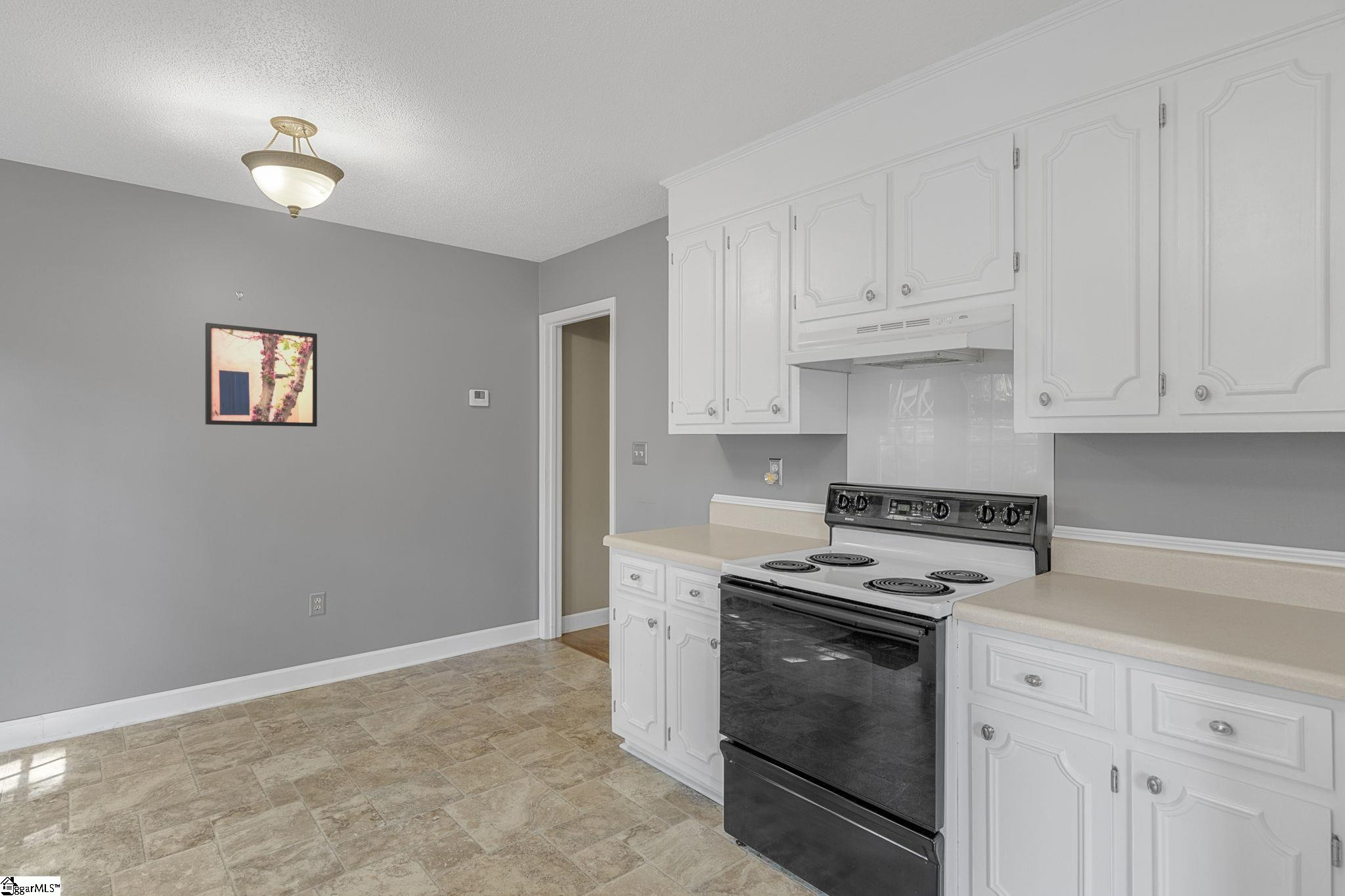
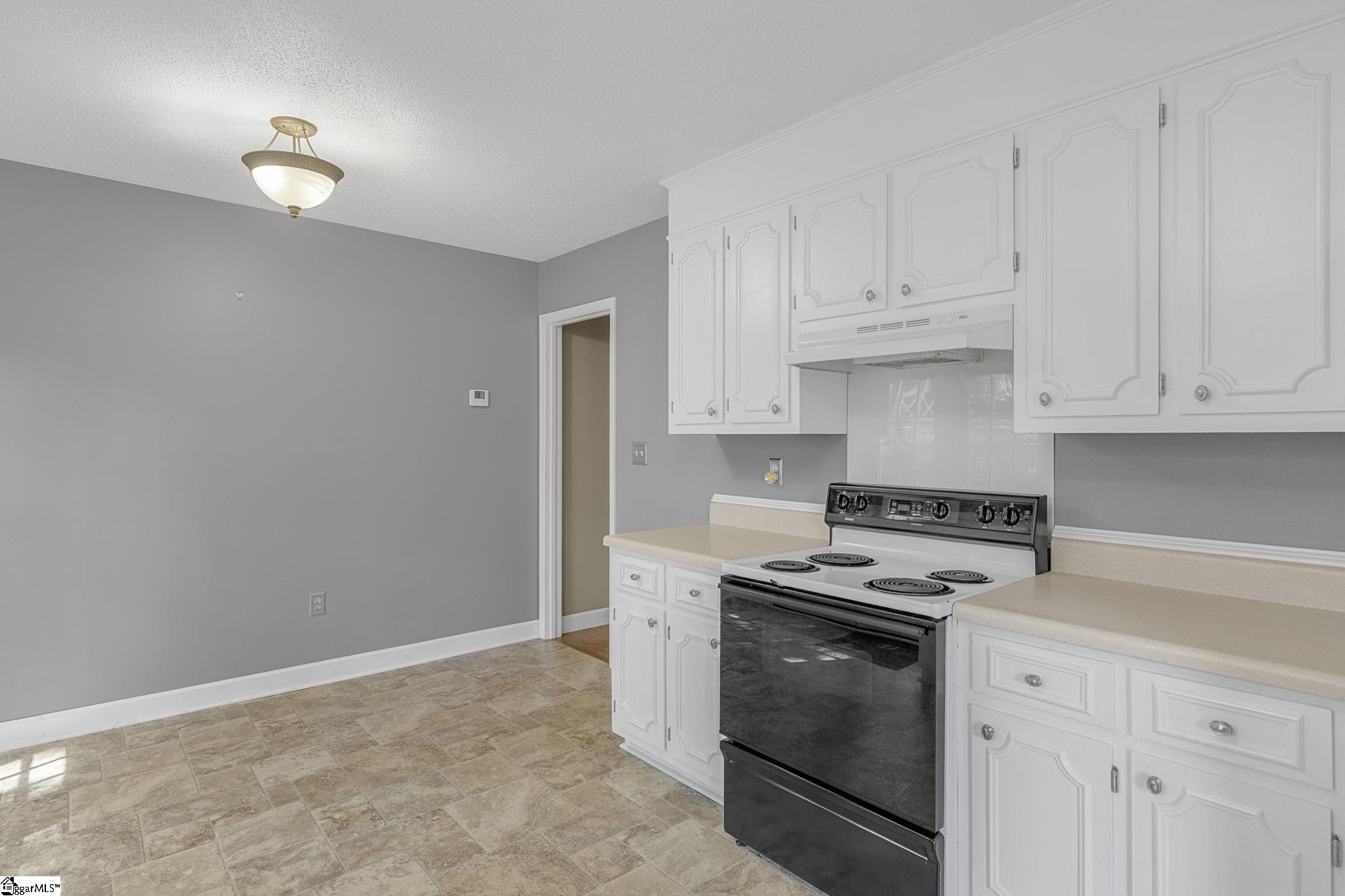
- wall art [205,322,318,427]
